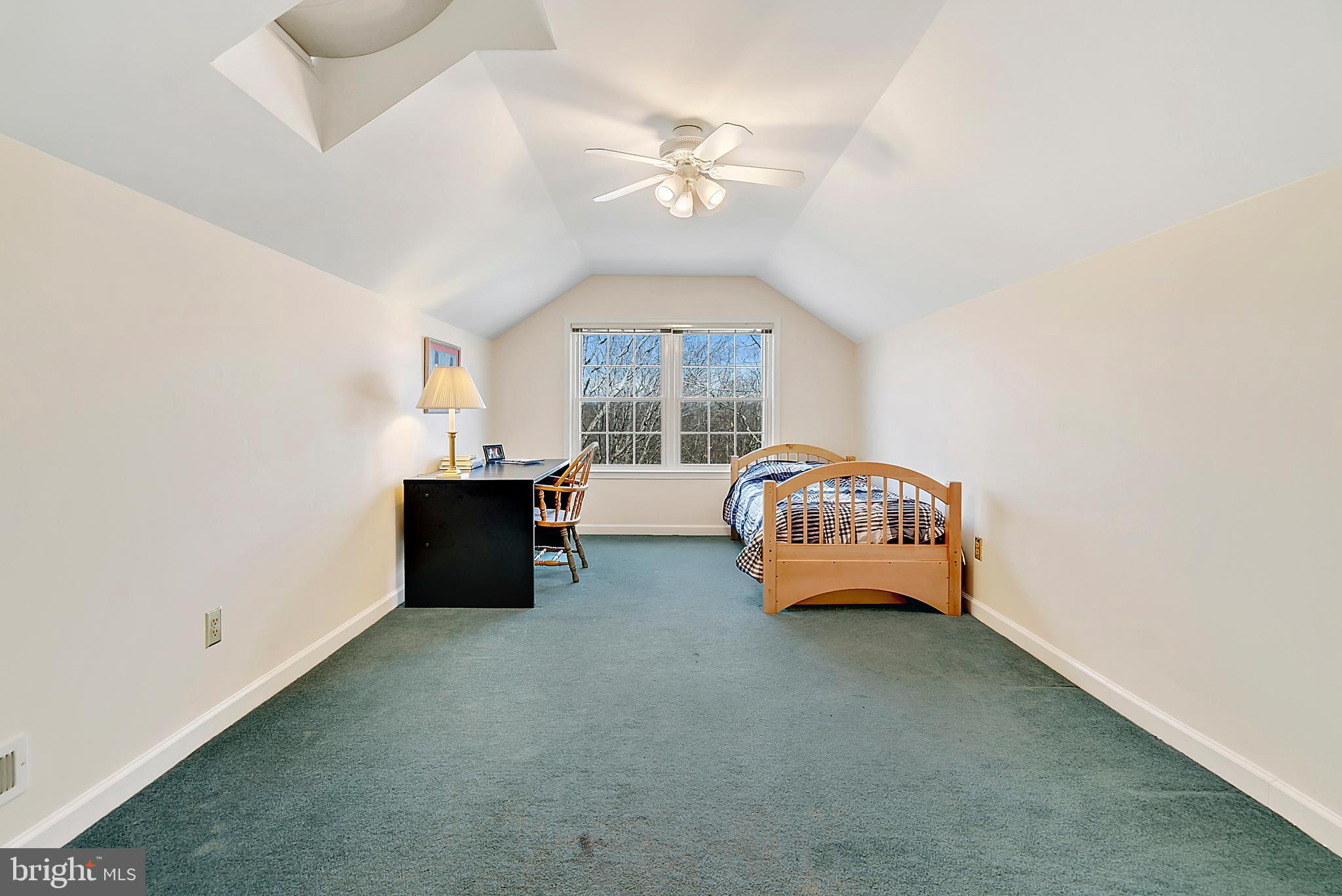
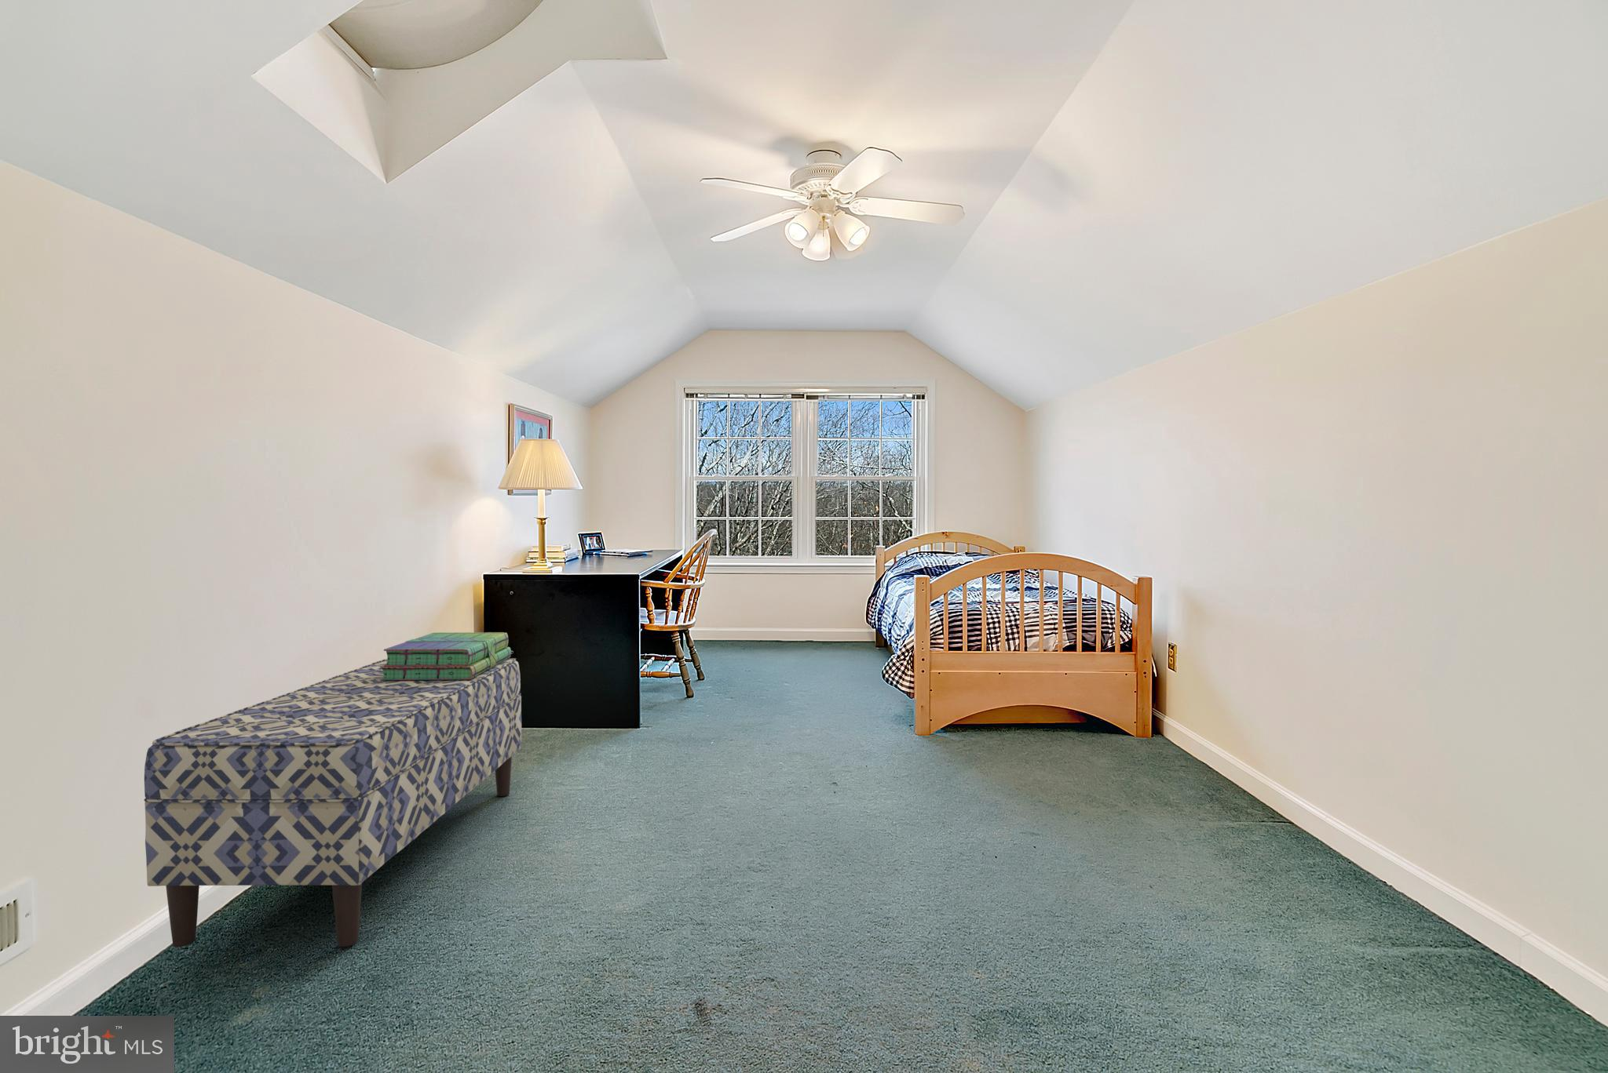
+ bench [144,657,522,948]
+ stack of books [380,631,512,681]
